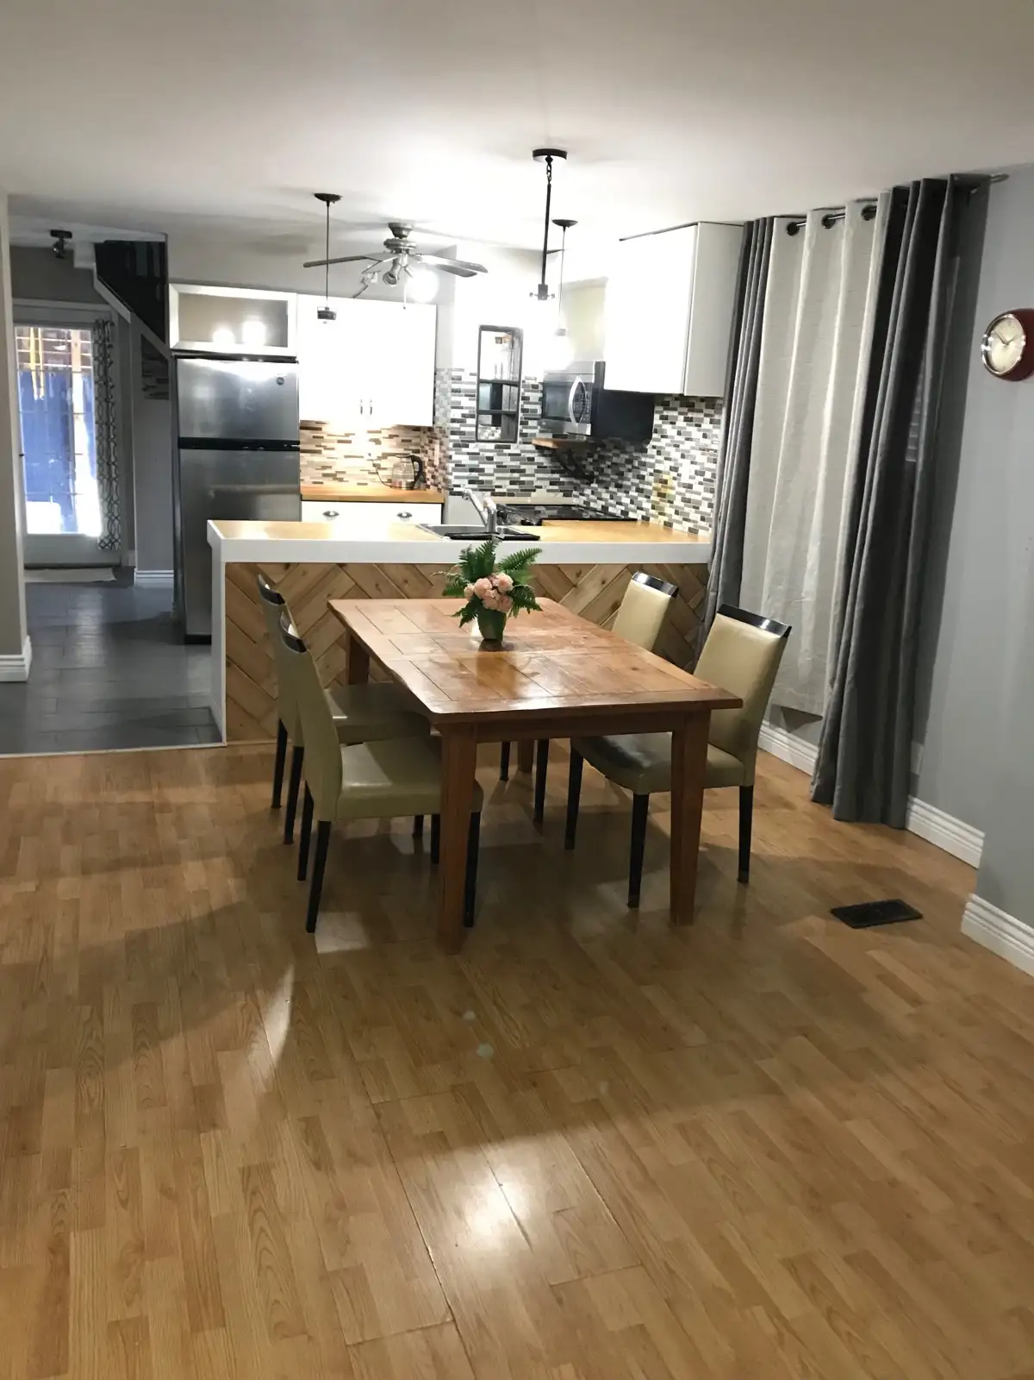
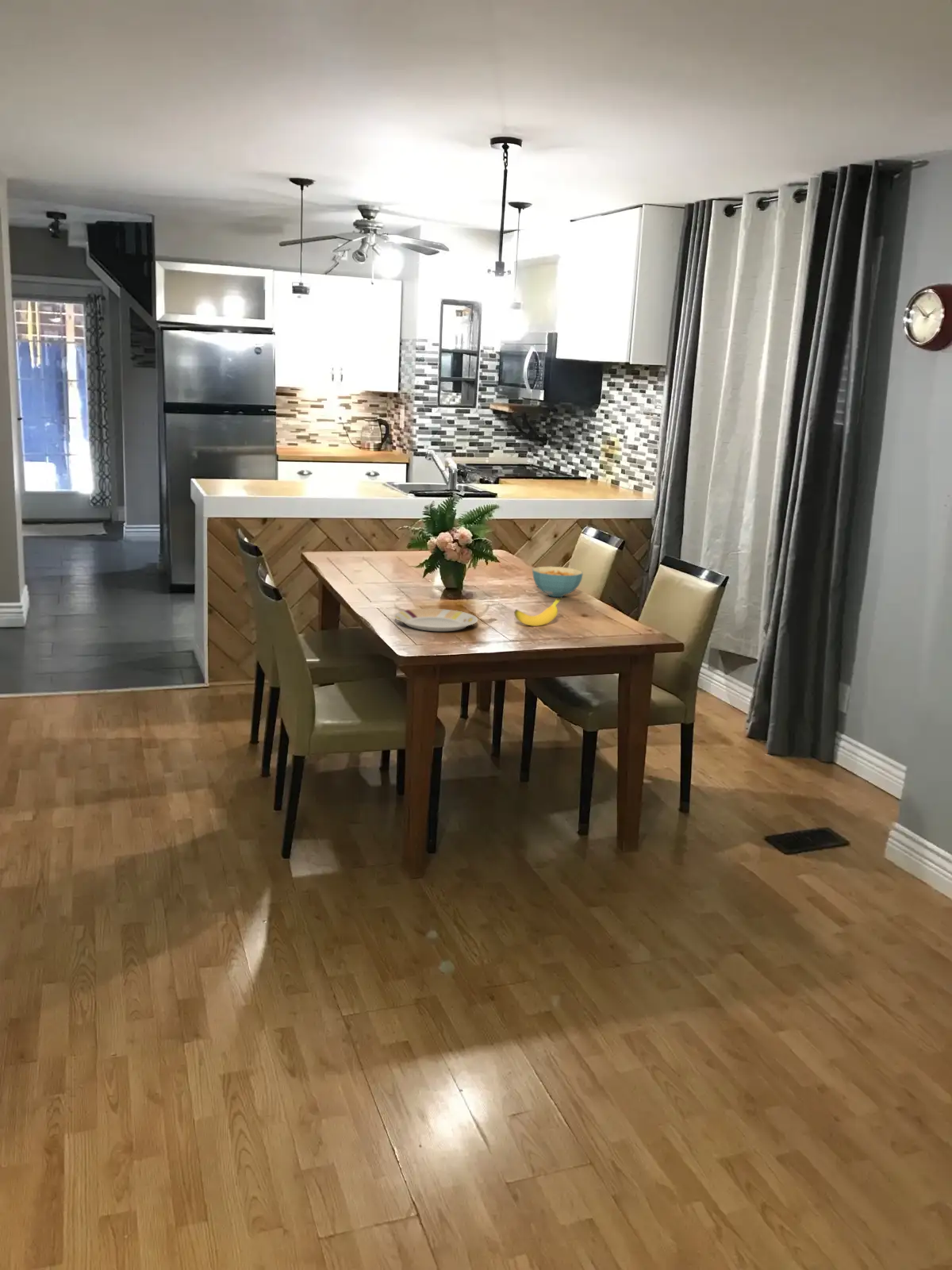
+ plate [393,608,478,632]
+ cereal bowl [532,566,584,598]
+ banana [513,597,563,627]
